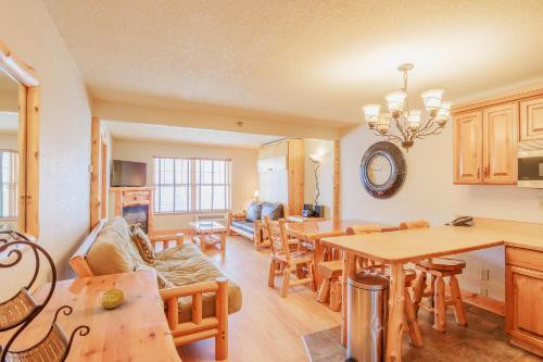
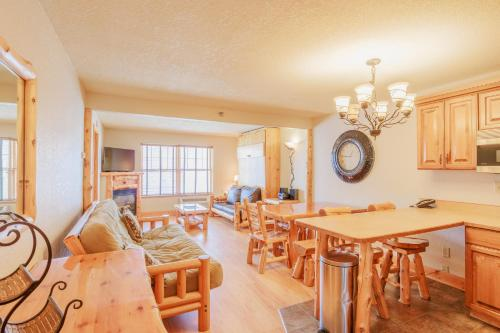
- fruit [100,287,125,310]
